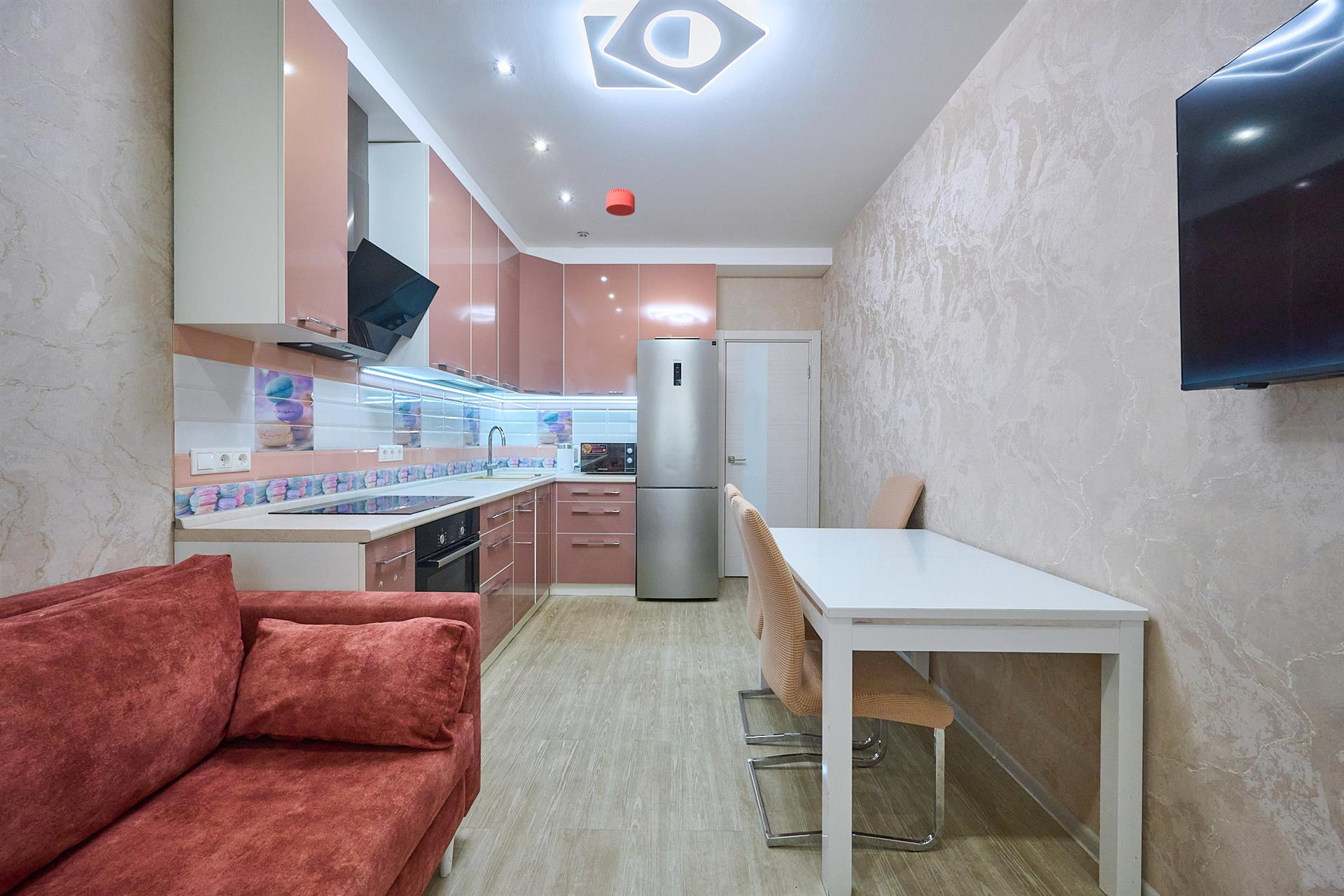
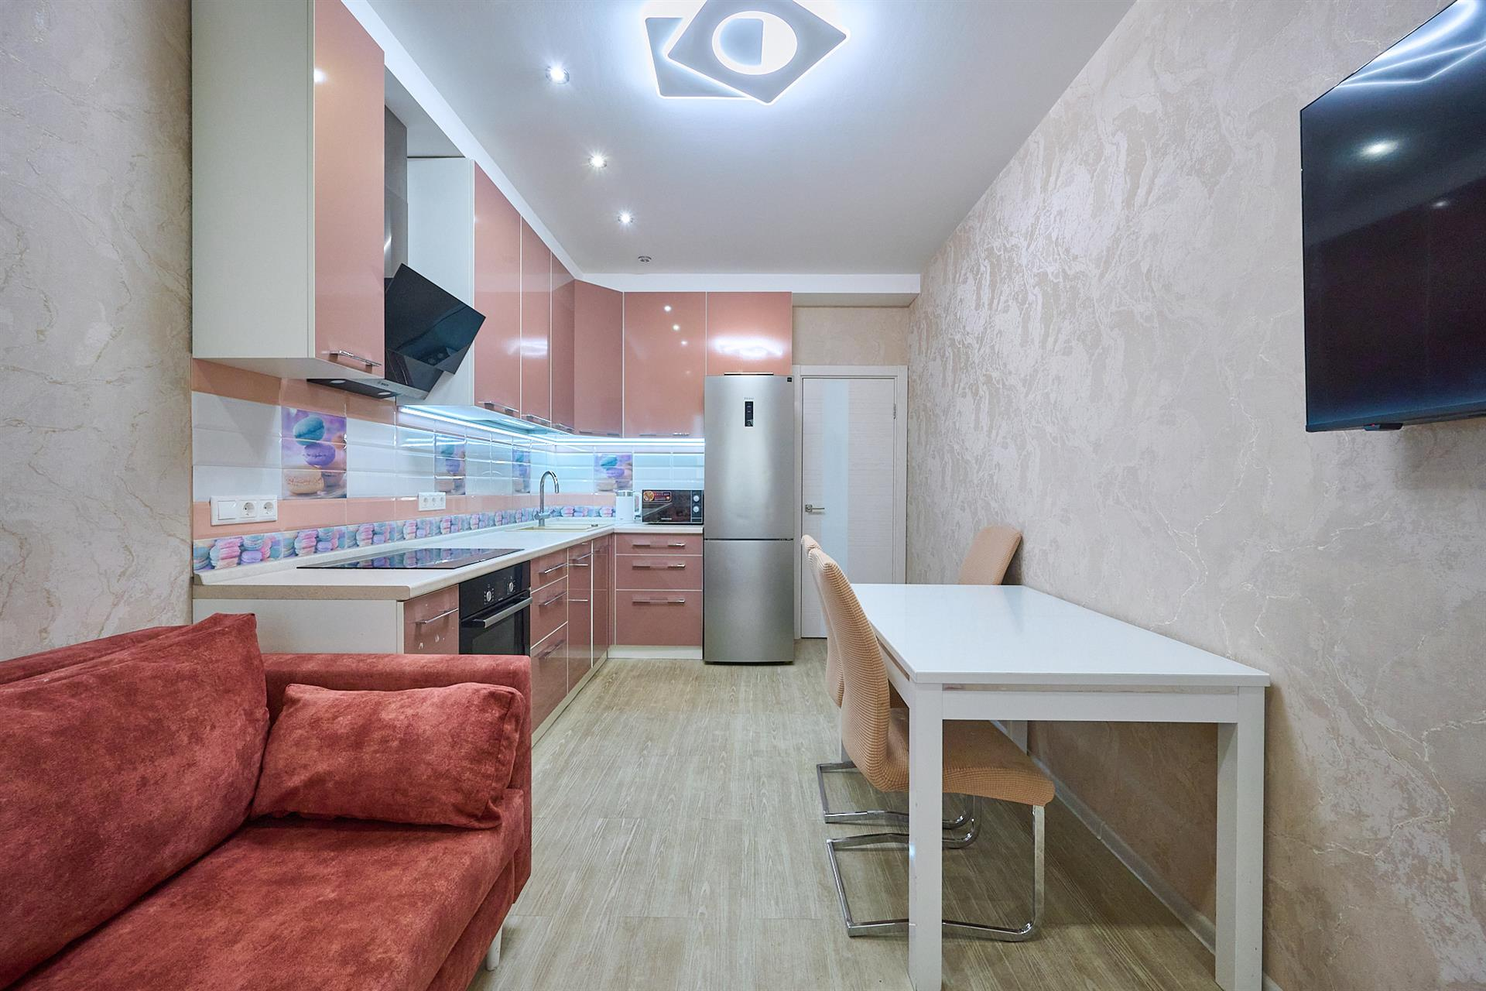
- smoke detector [605,188,636,216]
